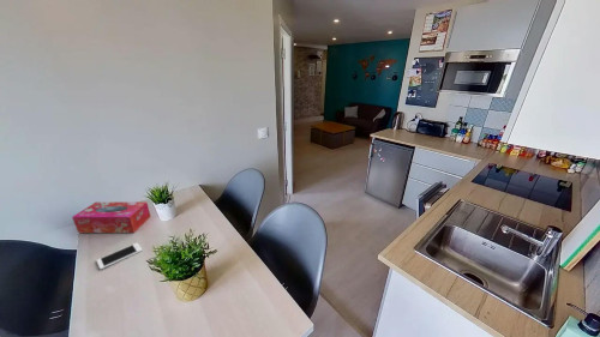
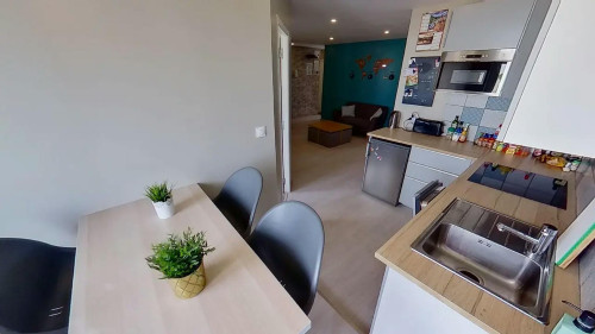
- tissue box [71,201,151,234]
- cell phone [96,241,144,270]
